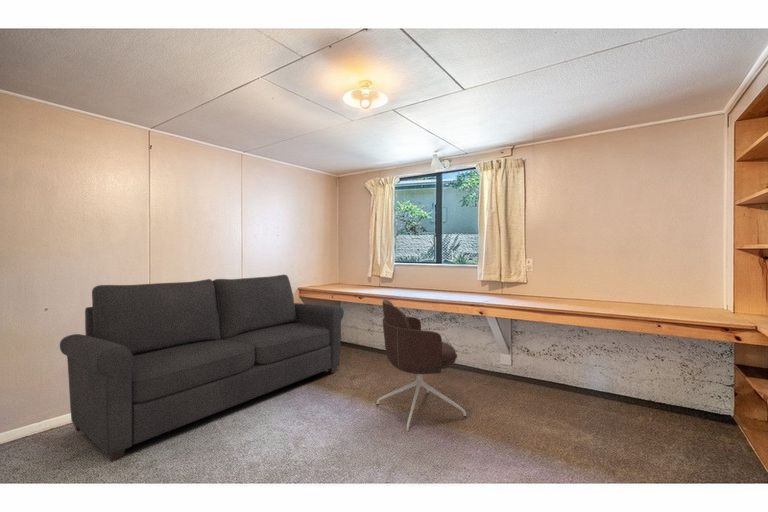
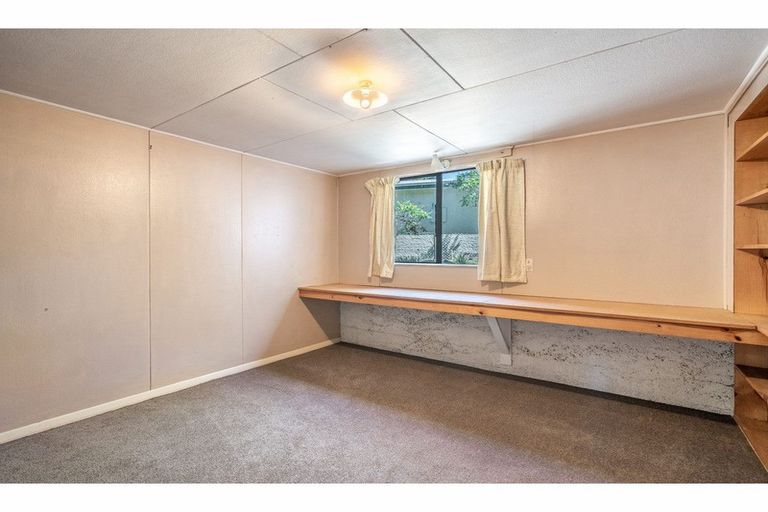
- sofa [59,274,345,463]
- office chair [376,299,467,433]
